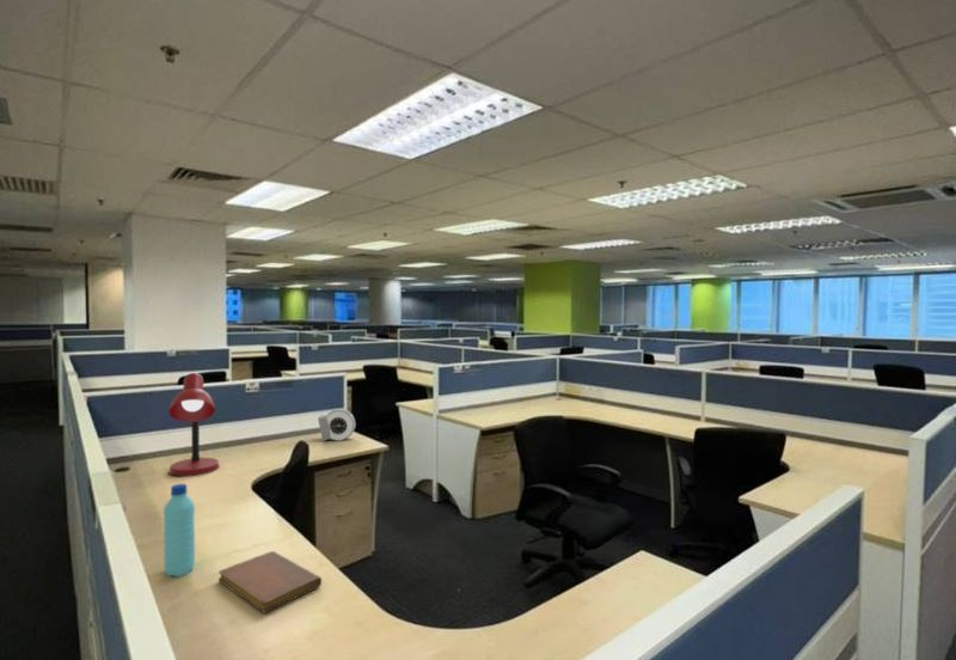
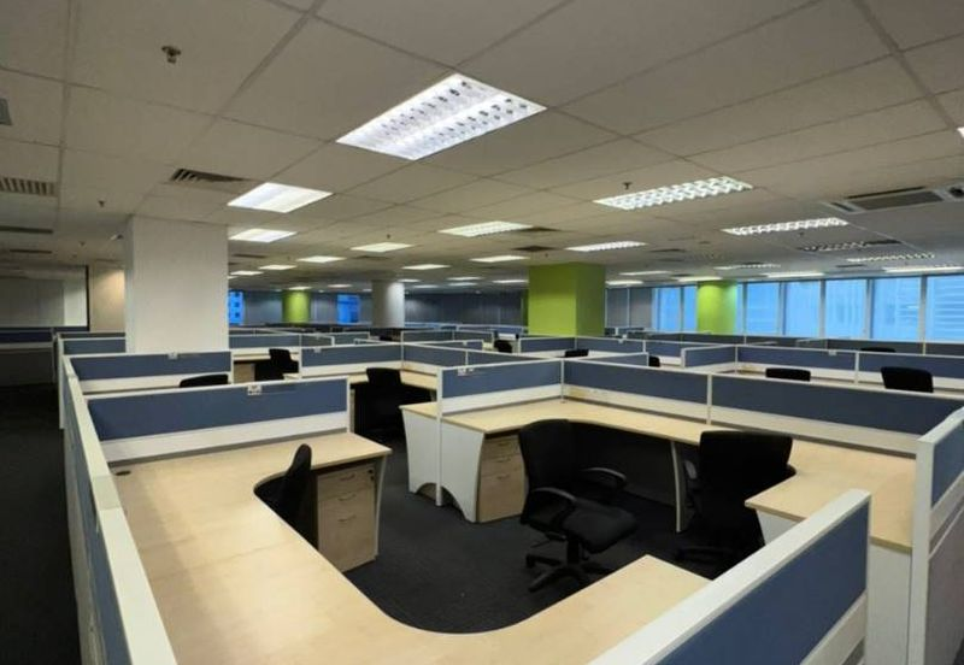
- water bottle [163,483,196,578]
- notebook [217,550,323,615]
- alarm clock [317,408,357,442]
- desk lamp [167,372,221,478]
